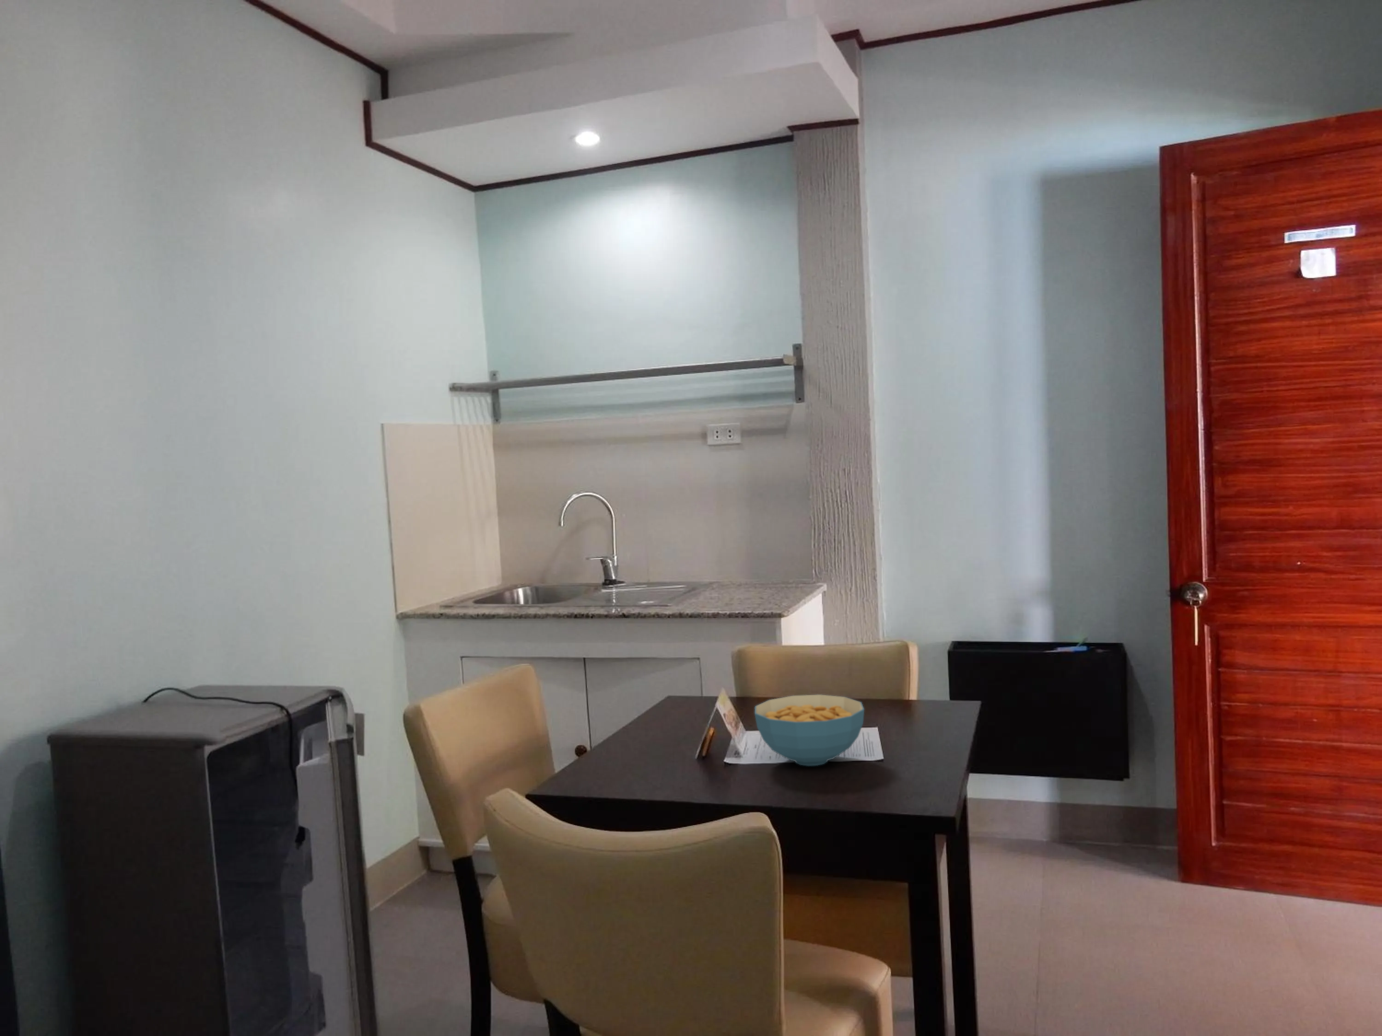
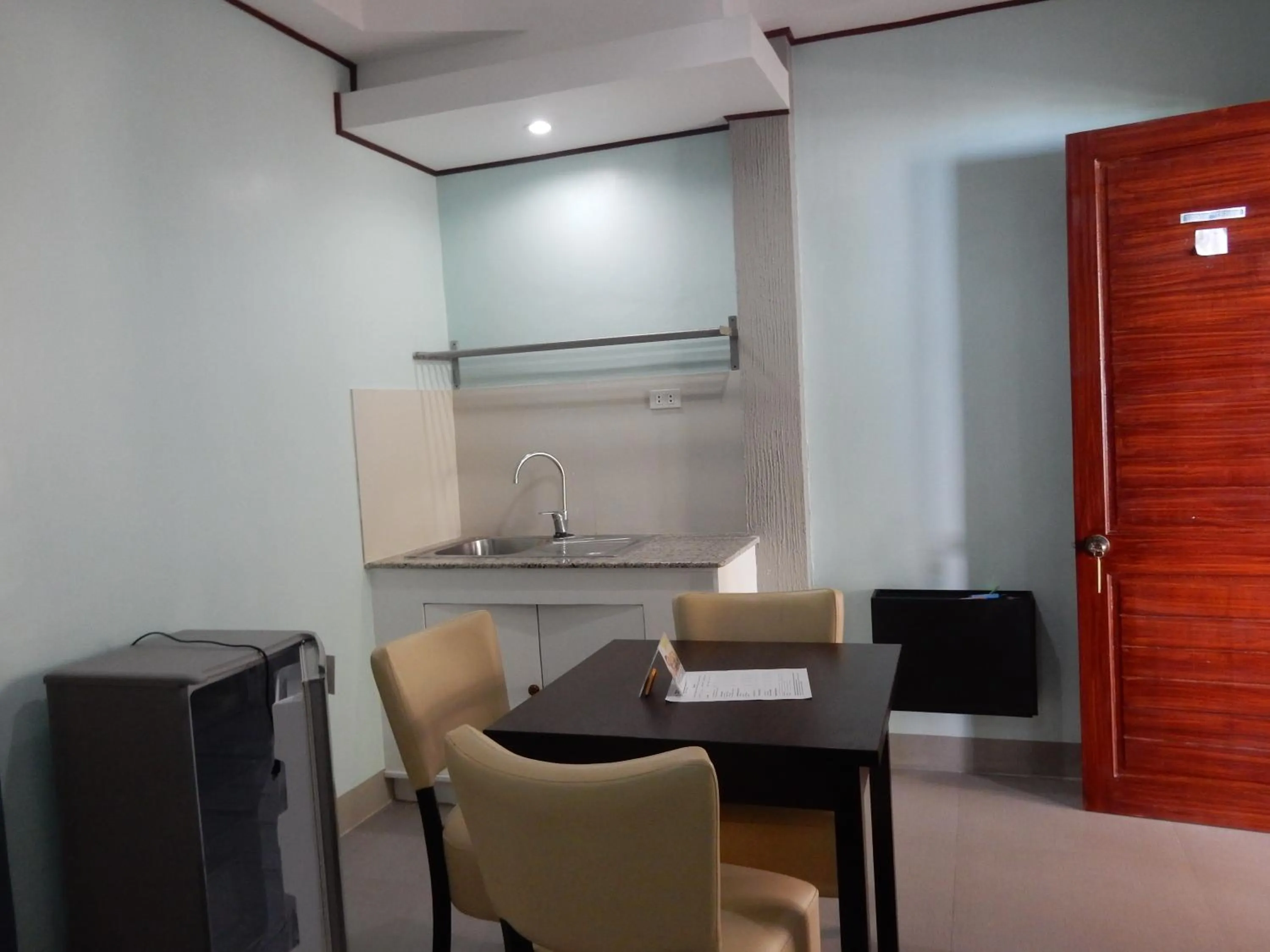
- cereal bowl [754,694,865,766]
